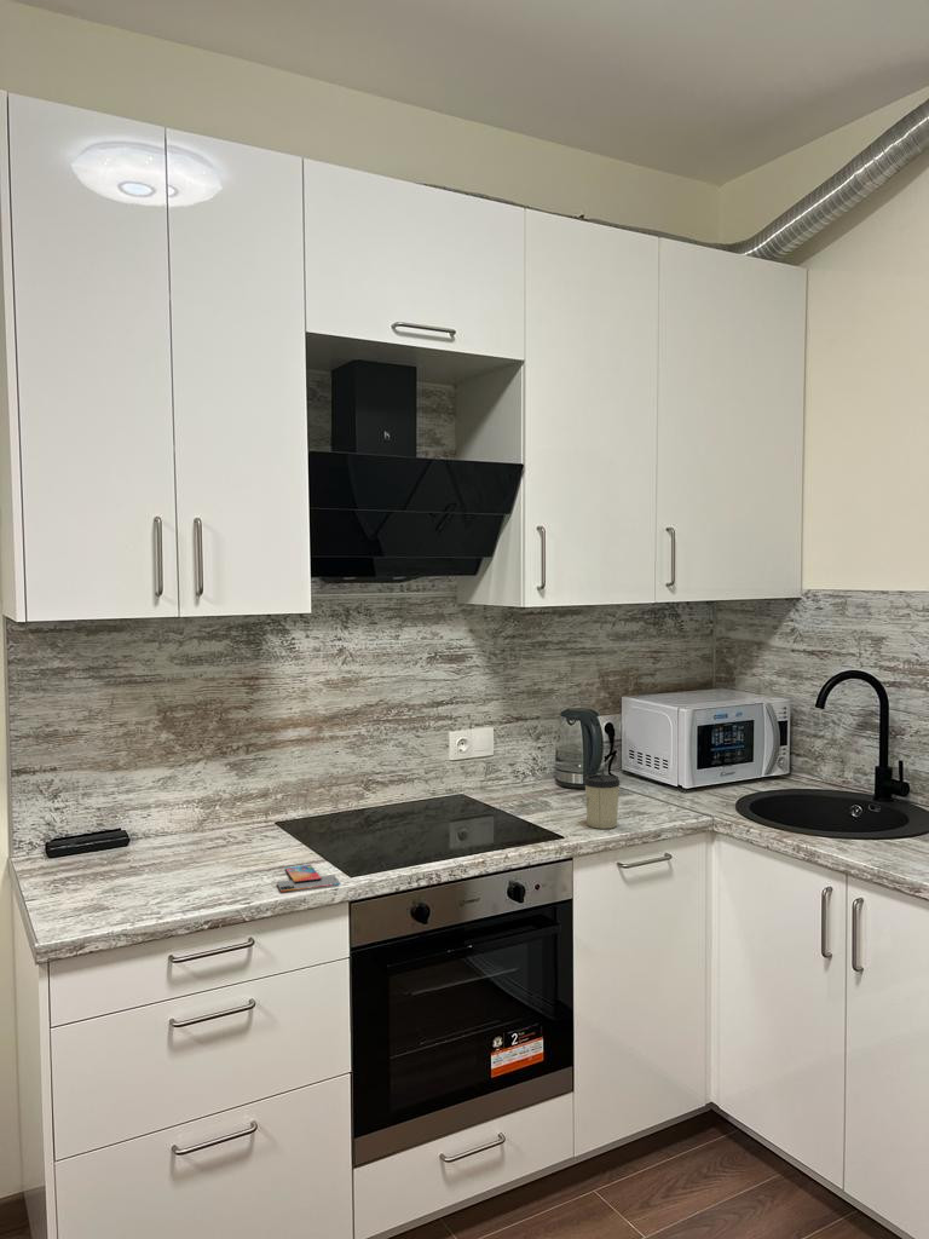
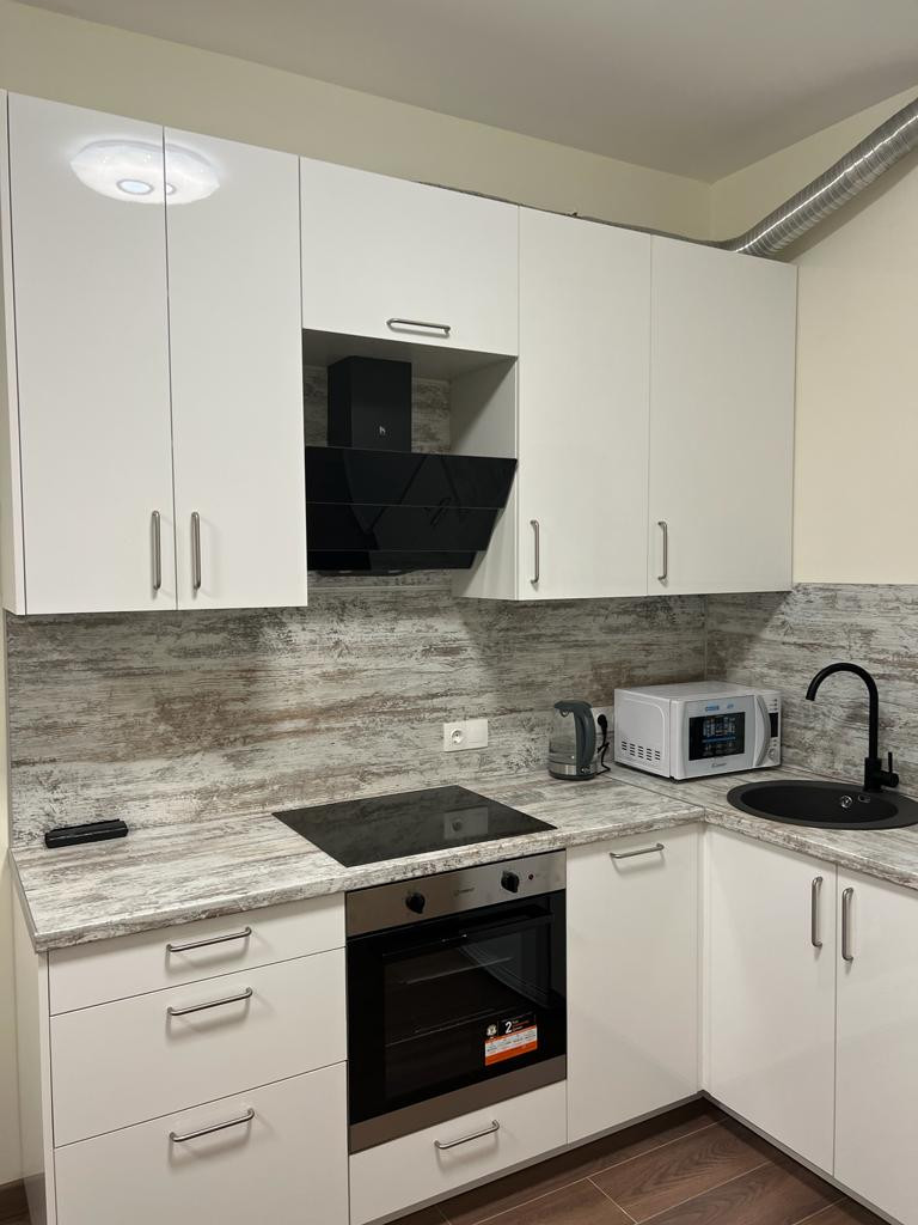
- cup [583,773,622,830]
- smartphone [276,864,341,893]
